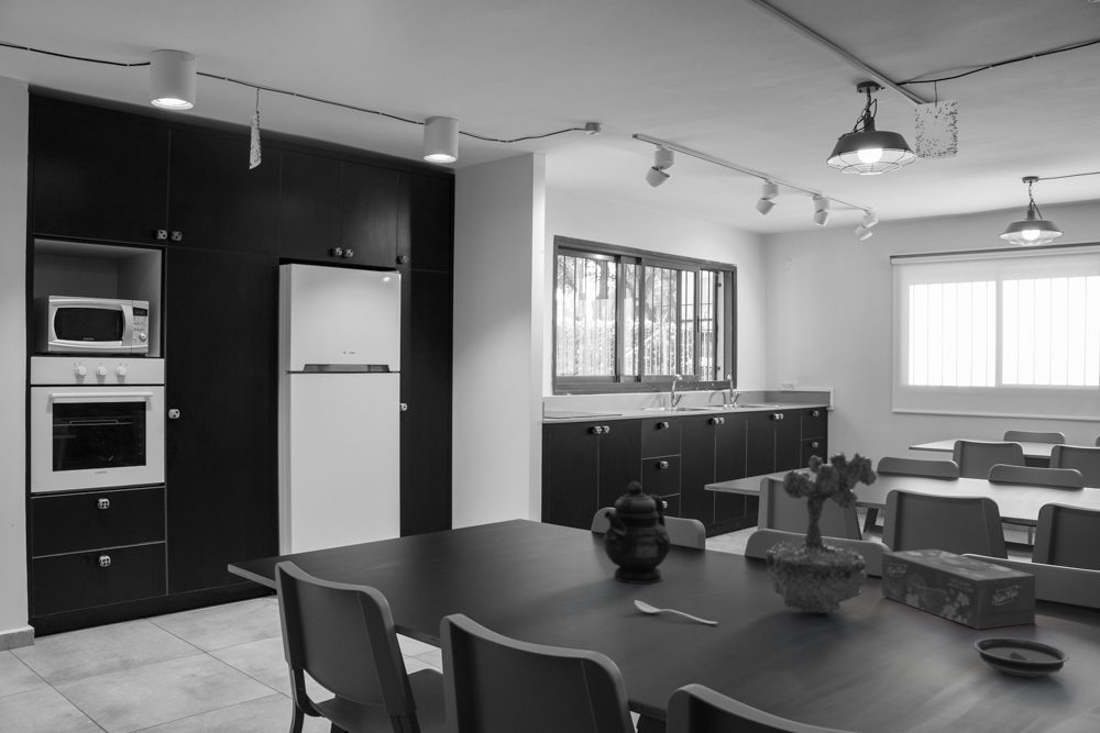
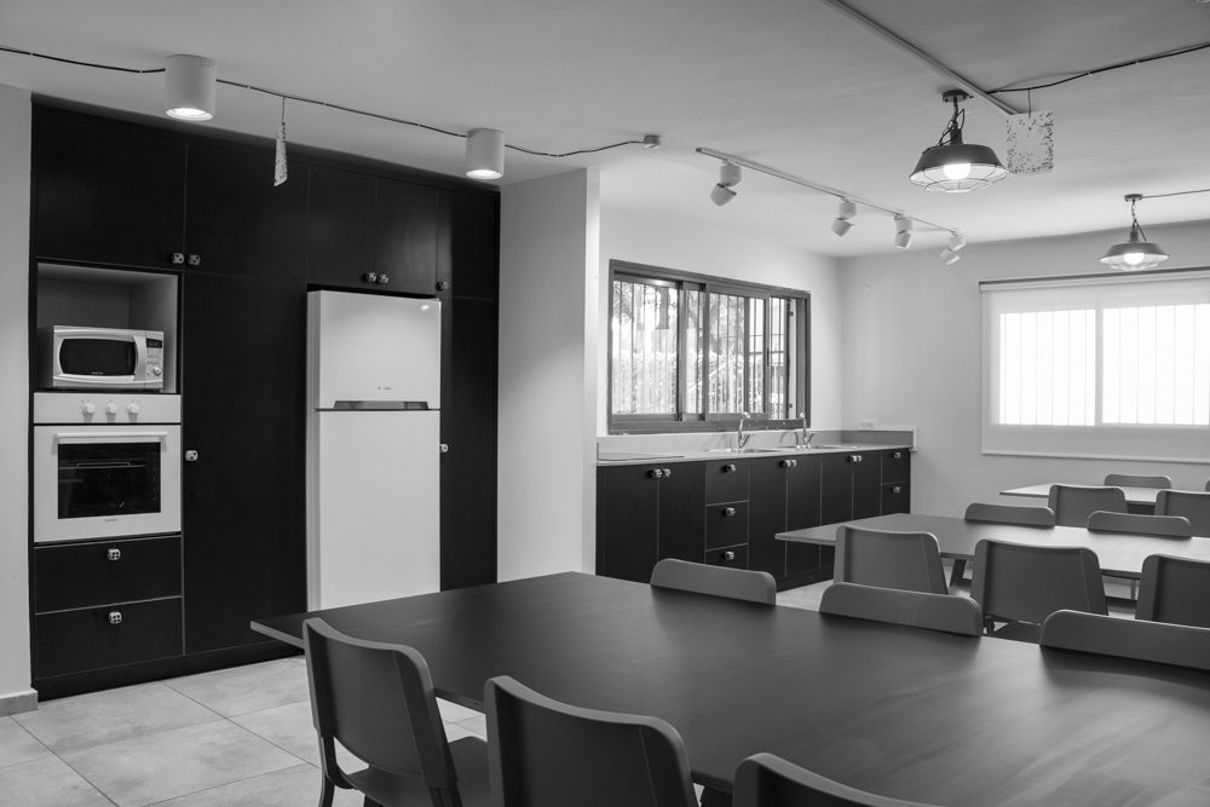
- teapot [602,480,672,585]
- plant [766,451,878,614]
- tissue box [881,548,1036,631]
- spoon [634,599,718,625]
- saucer [972,636,1070,678]
